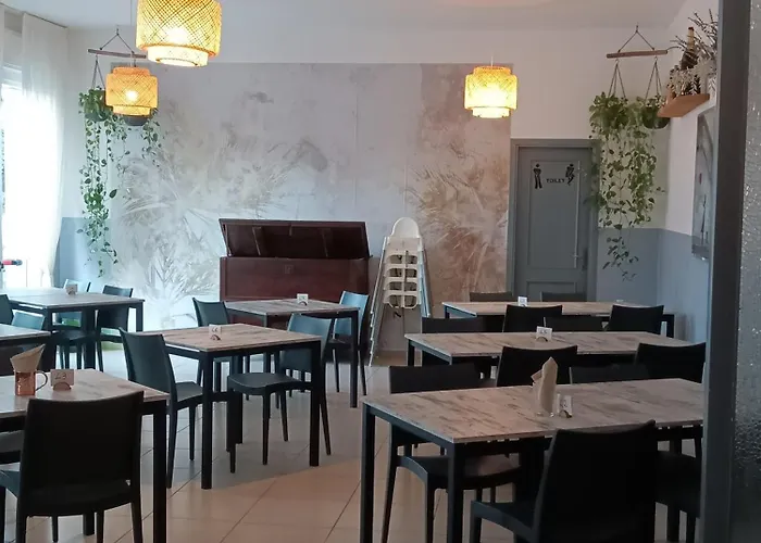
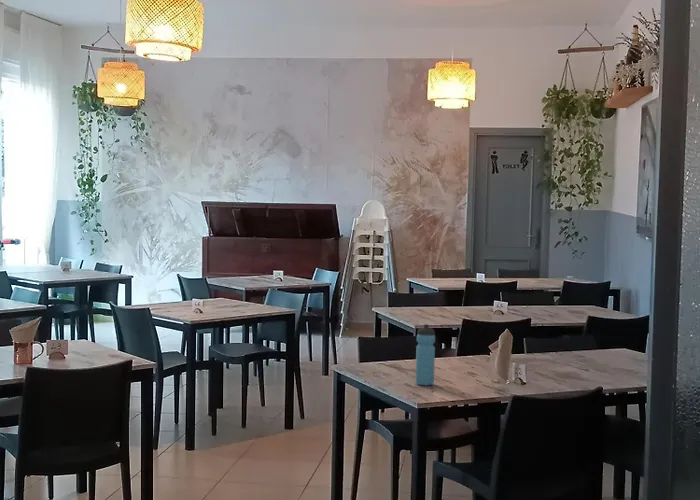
+ water bottle [414,323,436,386]
